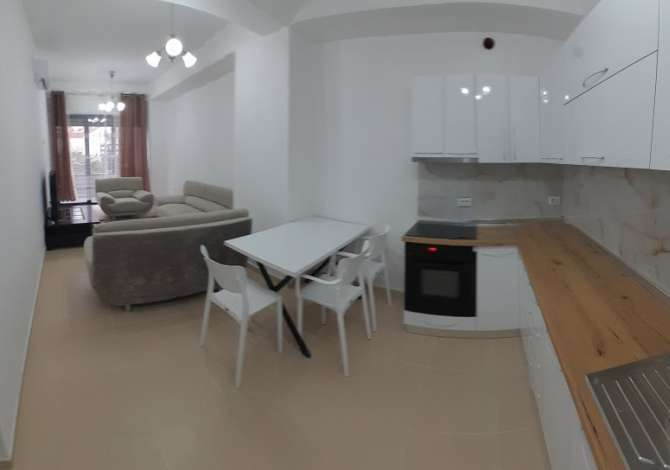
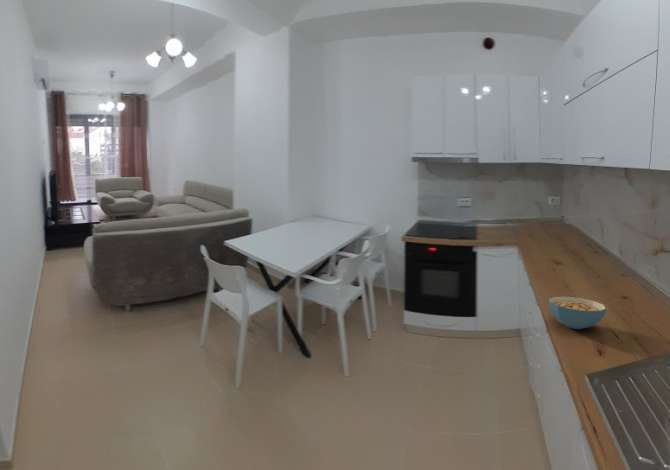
+ cereal bowl [548,296,607,330]
